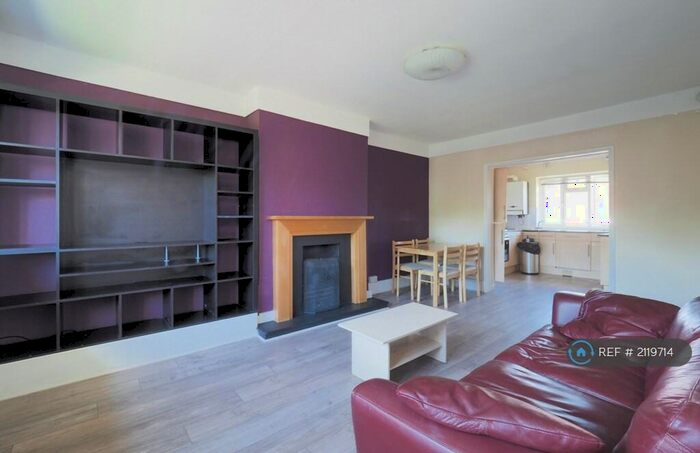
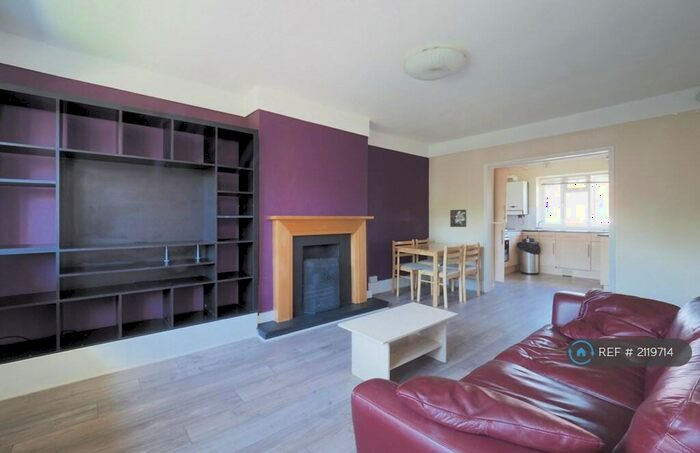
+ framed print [449,209,467,228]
